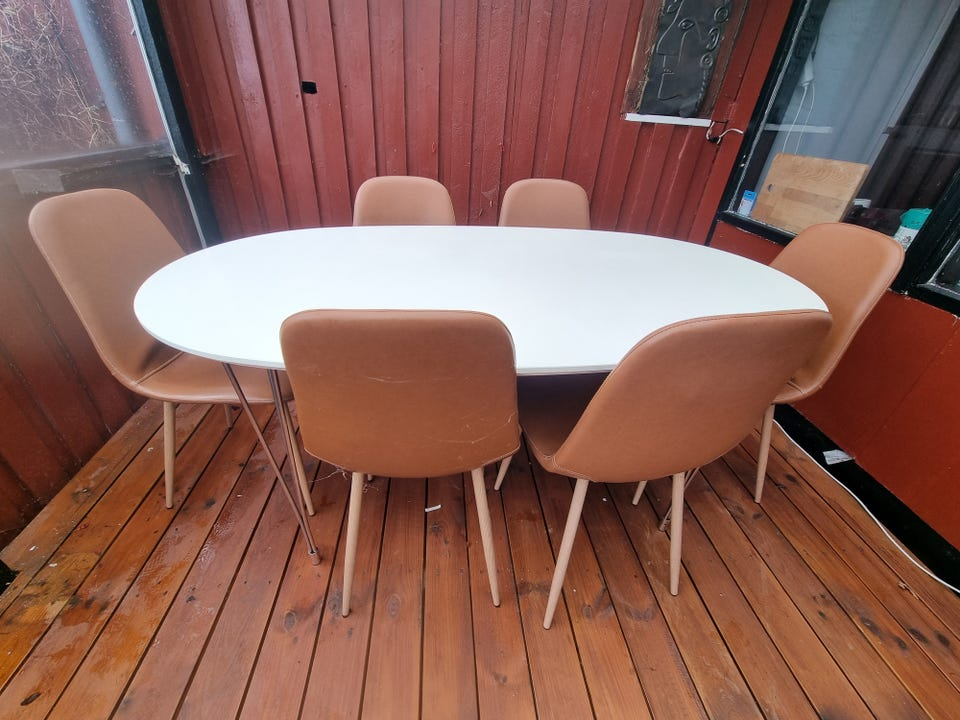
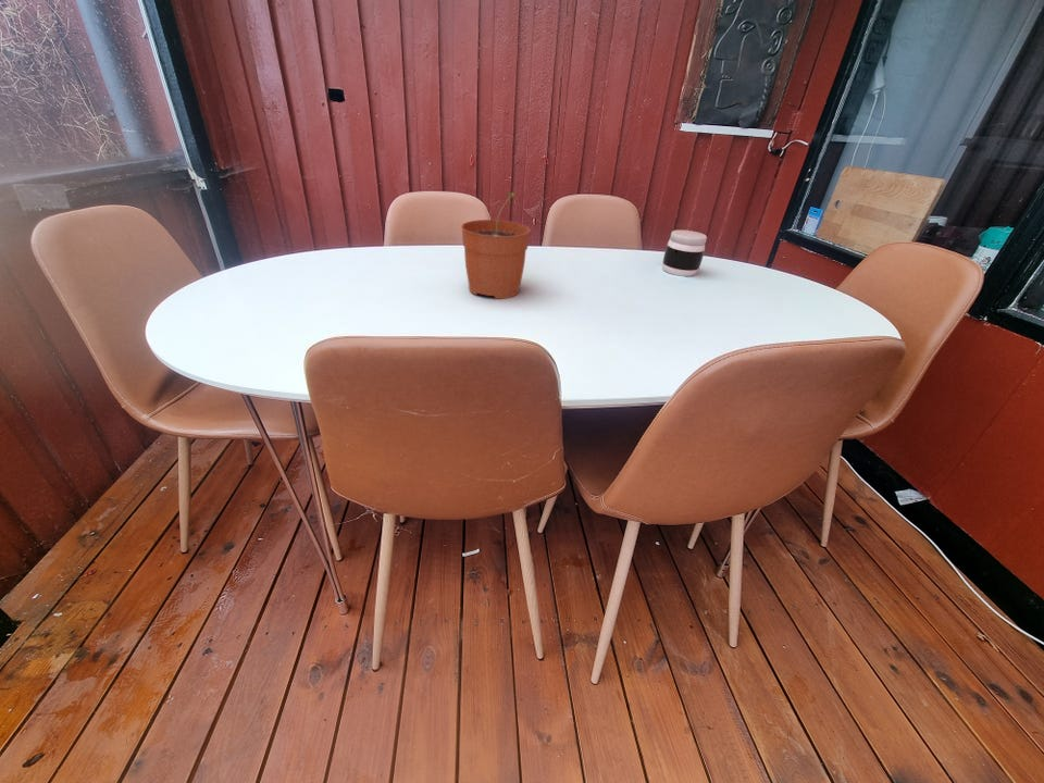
+ jar [661,229,708,277]
+ plant pot [460,191,532,300]
